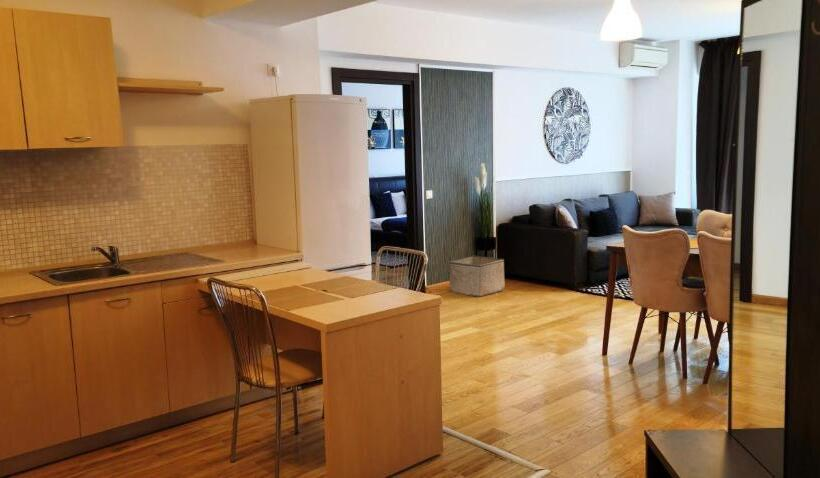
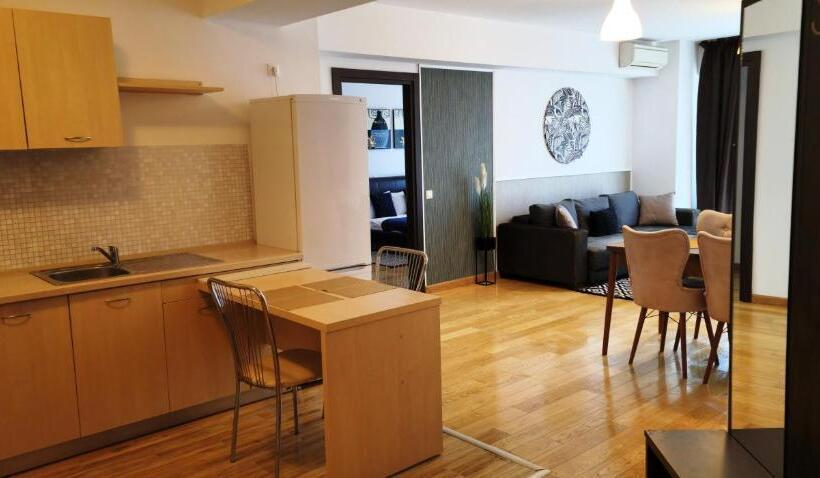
- storage bin [449,255,506,298]
